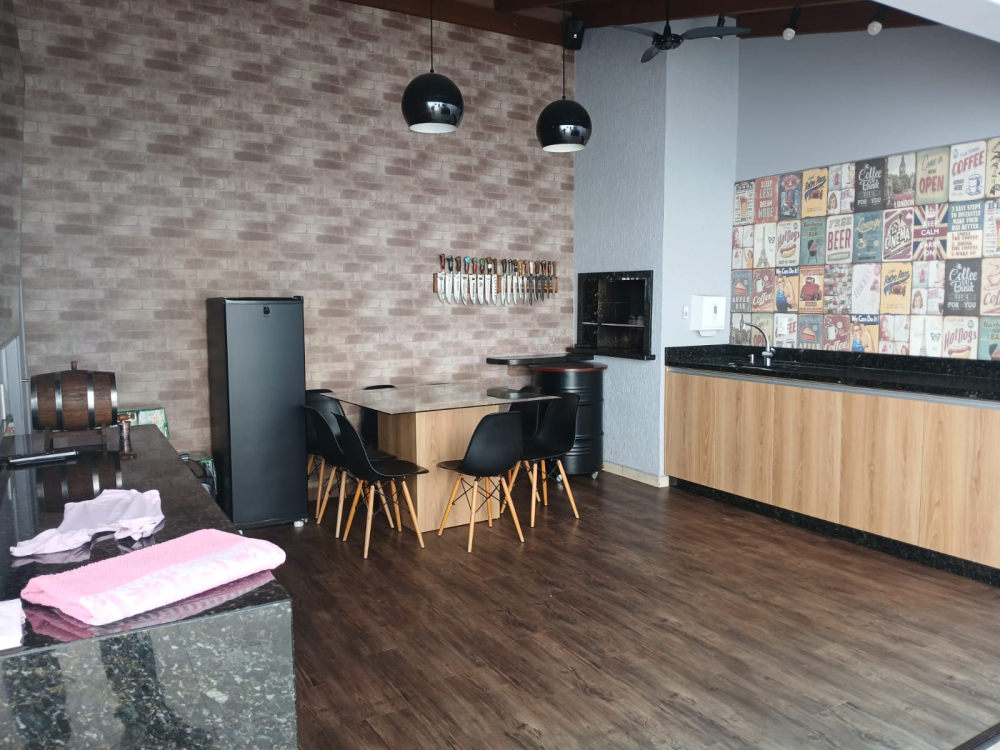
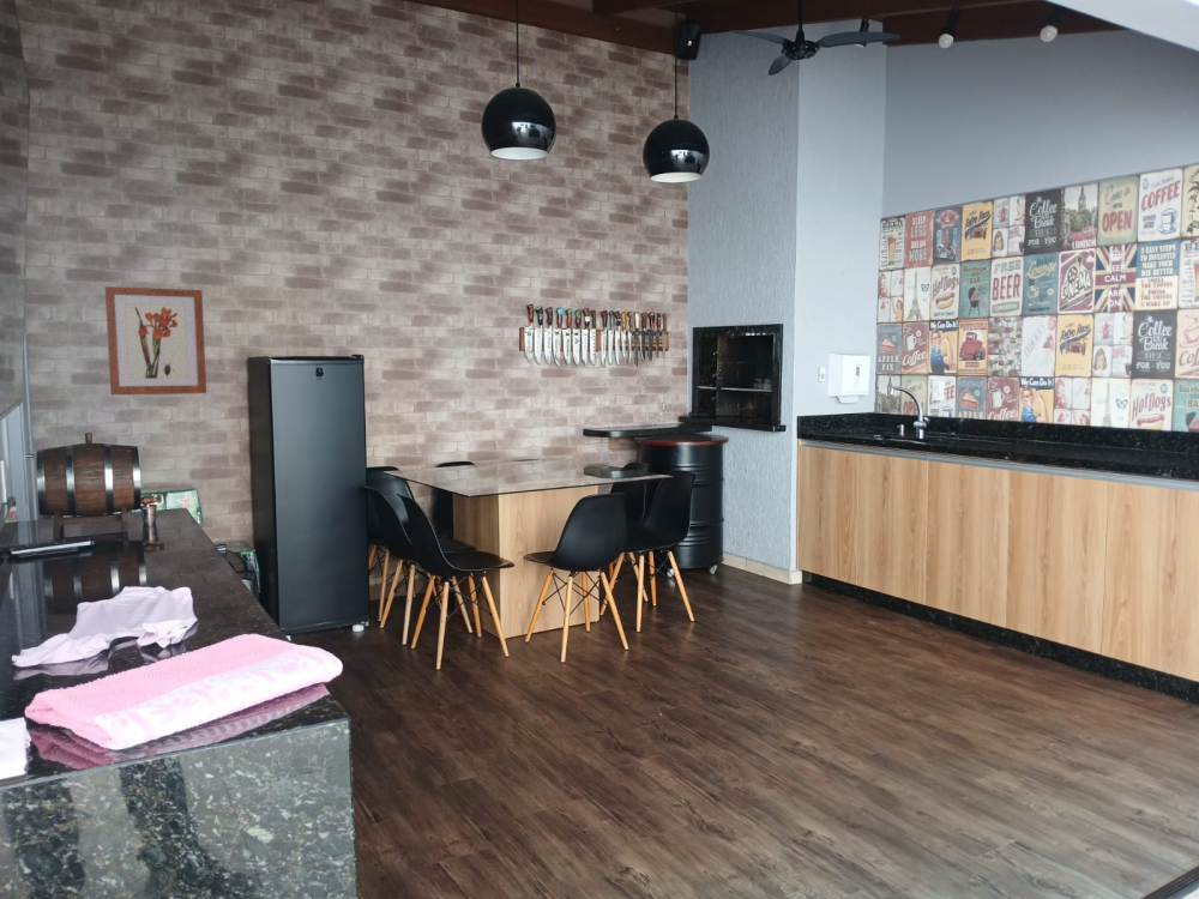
+ wall art [104,285,207,396]
